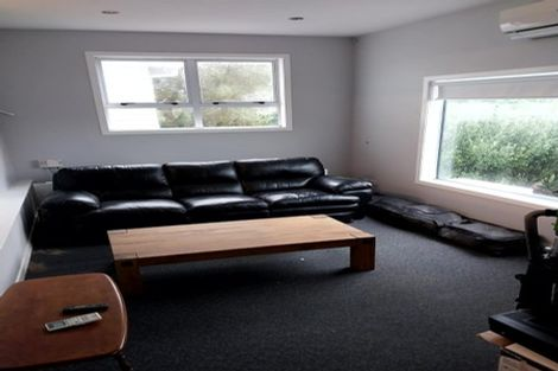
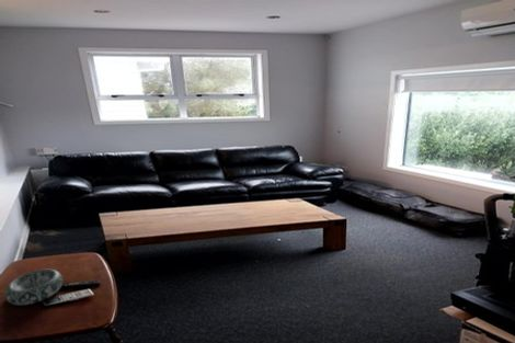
+ decorative bowl [4,268,64,306]
